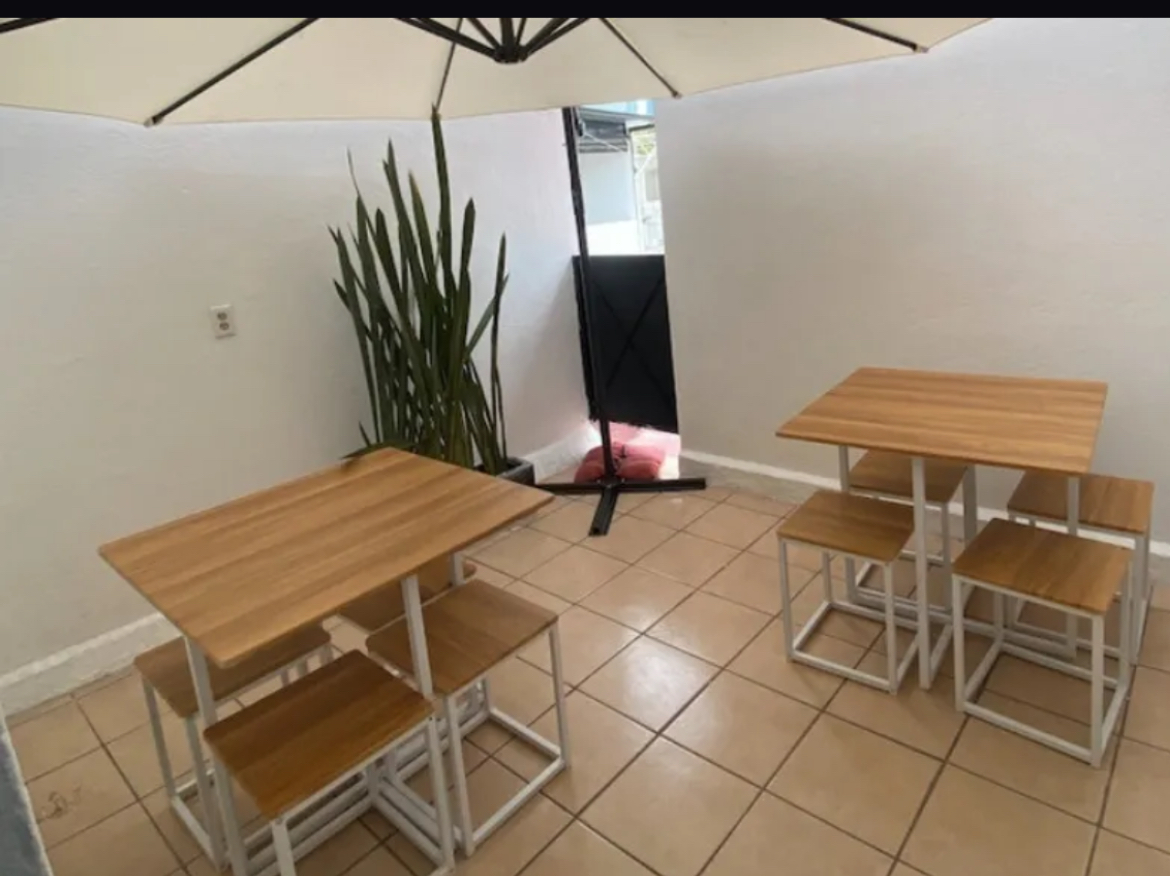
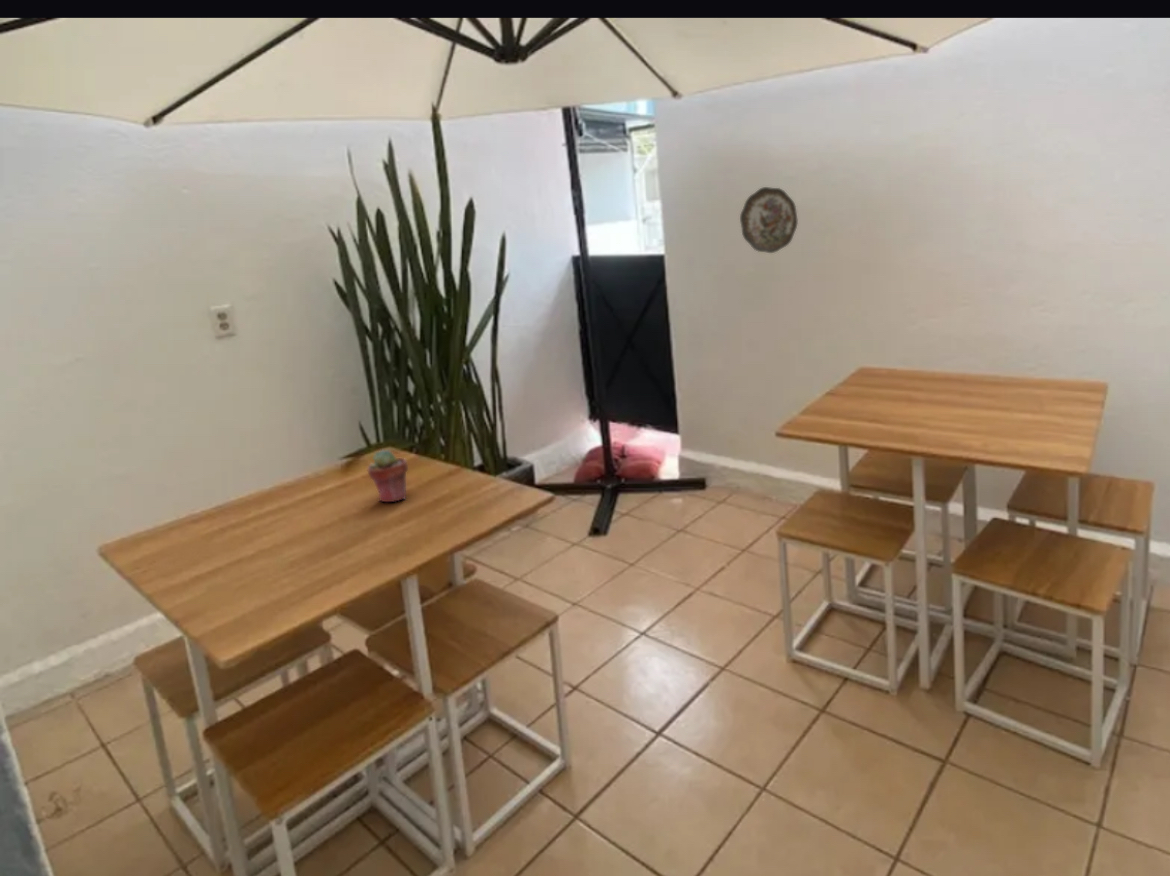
+ potted succulent [366,449,409,503]
+ decorative plate [739,186,799,254]
